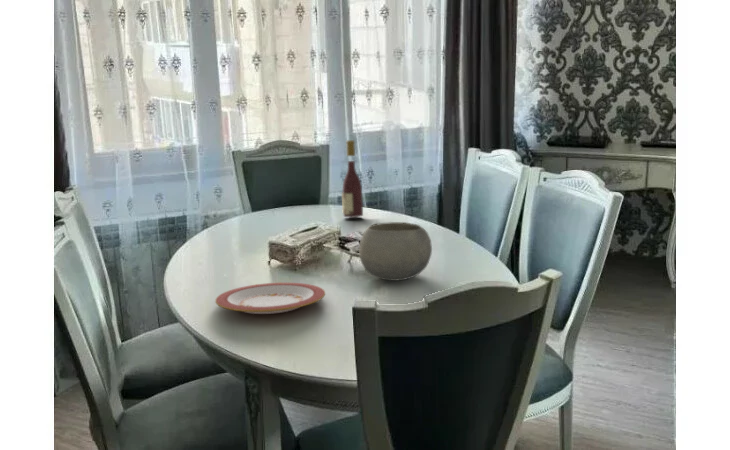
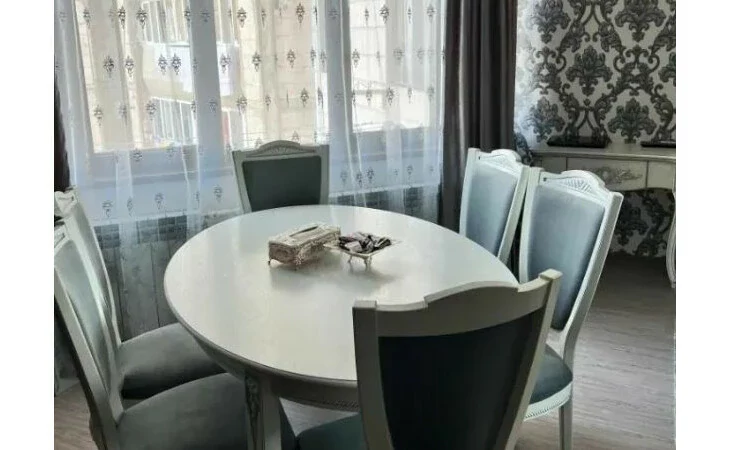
- bowl [358,221,433,282]
- wine bottle [341,139,364,218]
- plate [214,282,326,315]
